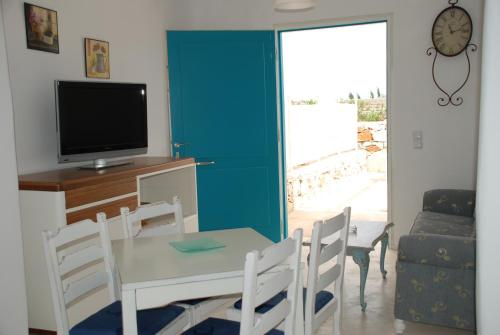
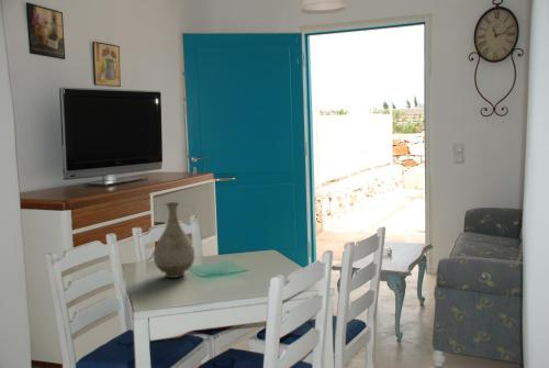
+ vase [153,201,195,279]
